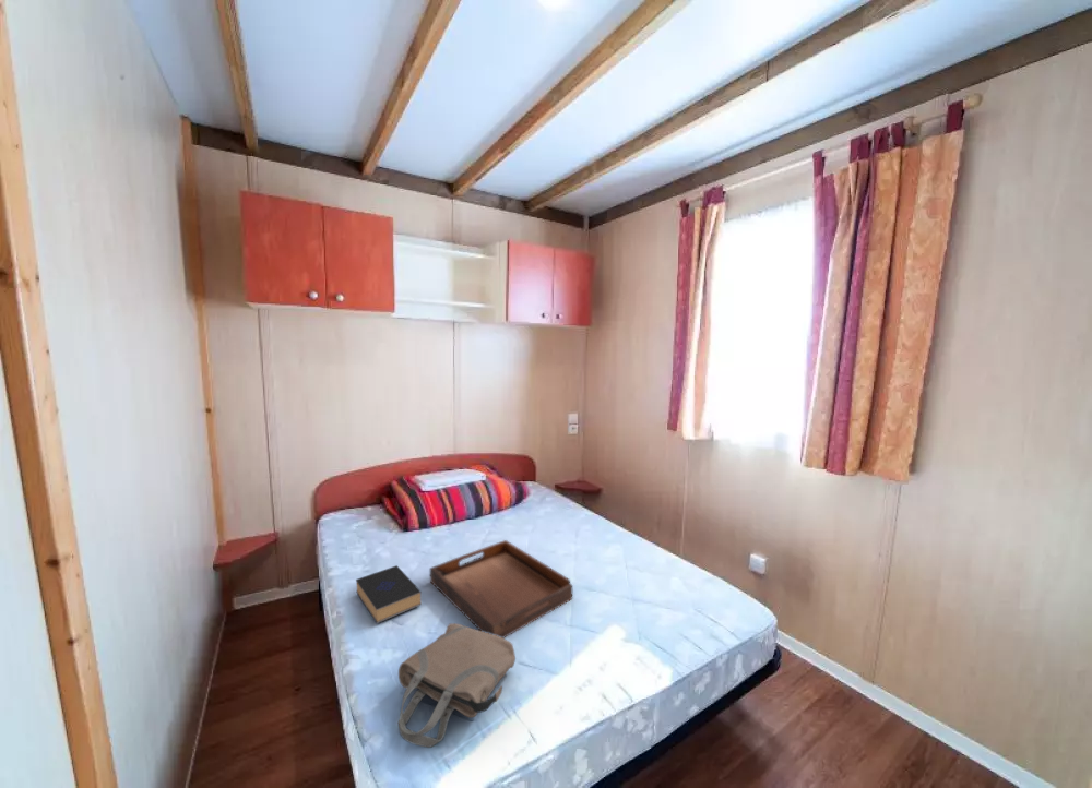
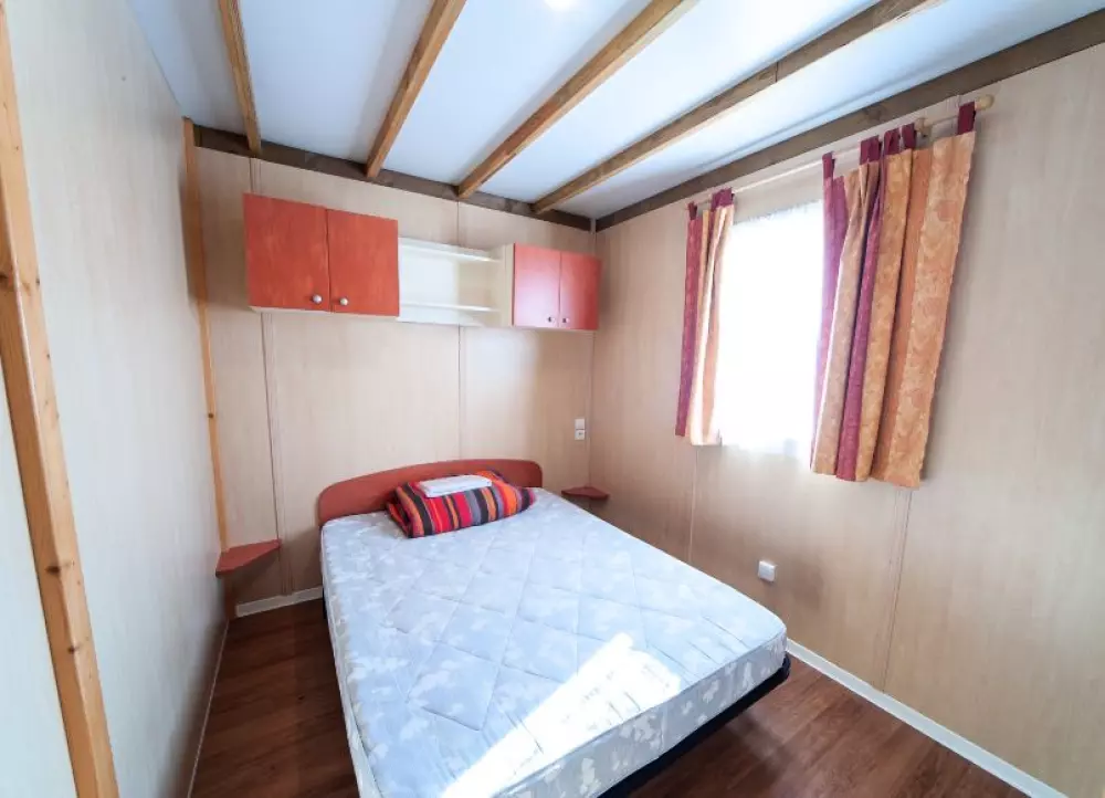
- book [355,564,423,624]
- tote bag [396,622,517,749]
- serving tray [429,539,573,638]
